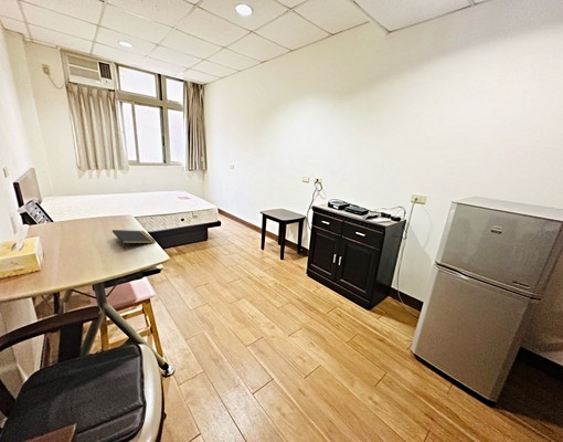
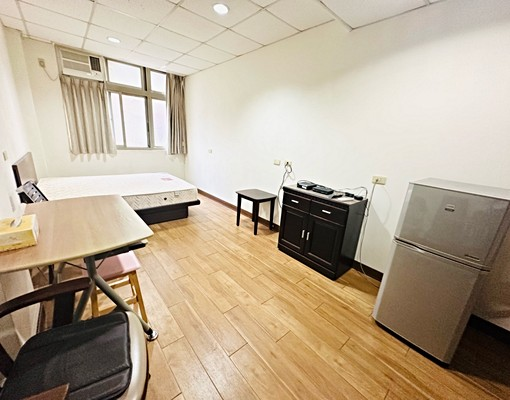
- notepad [111,229,157,251]
